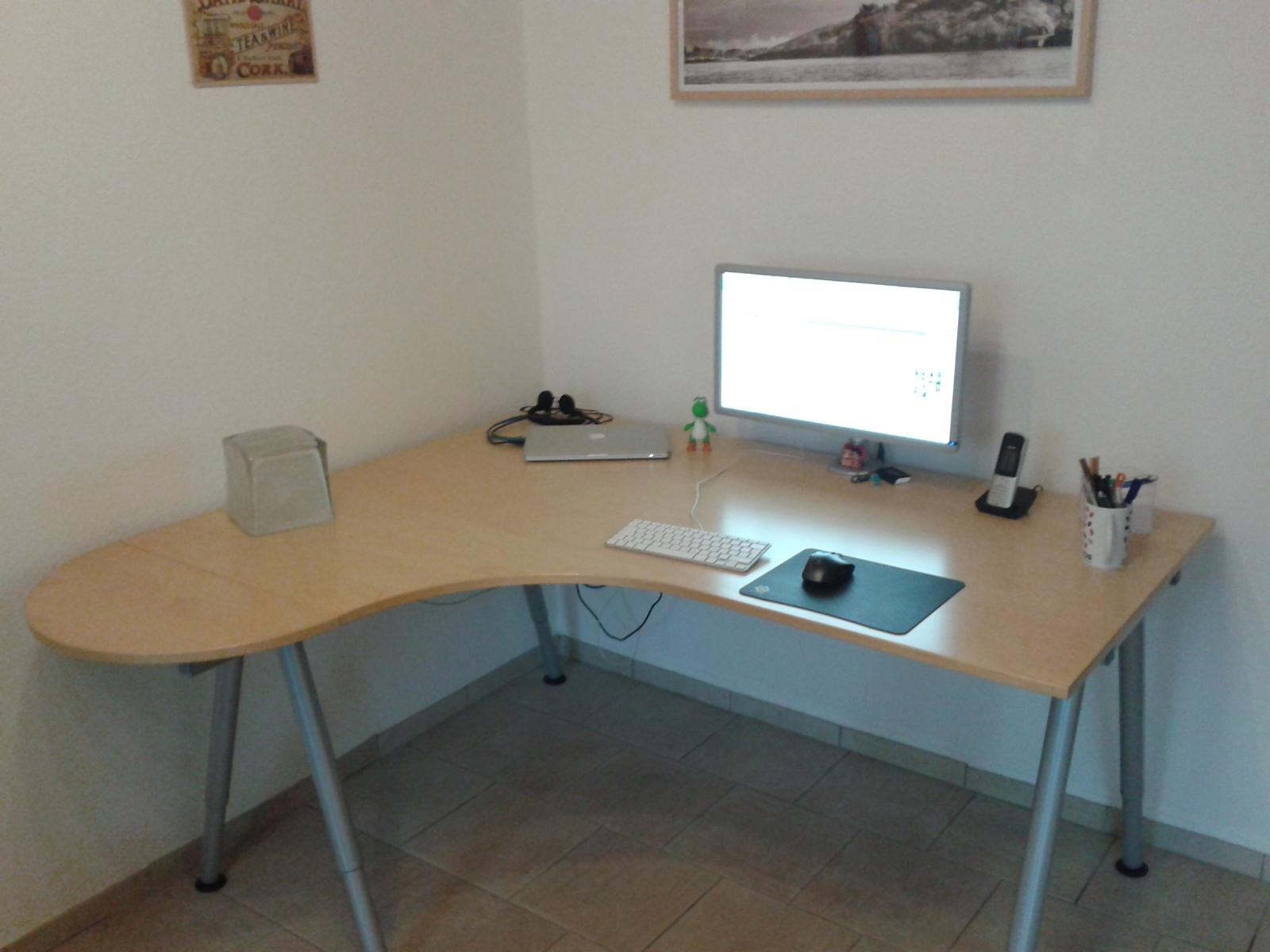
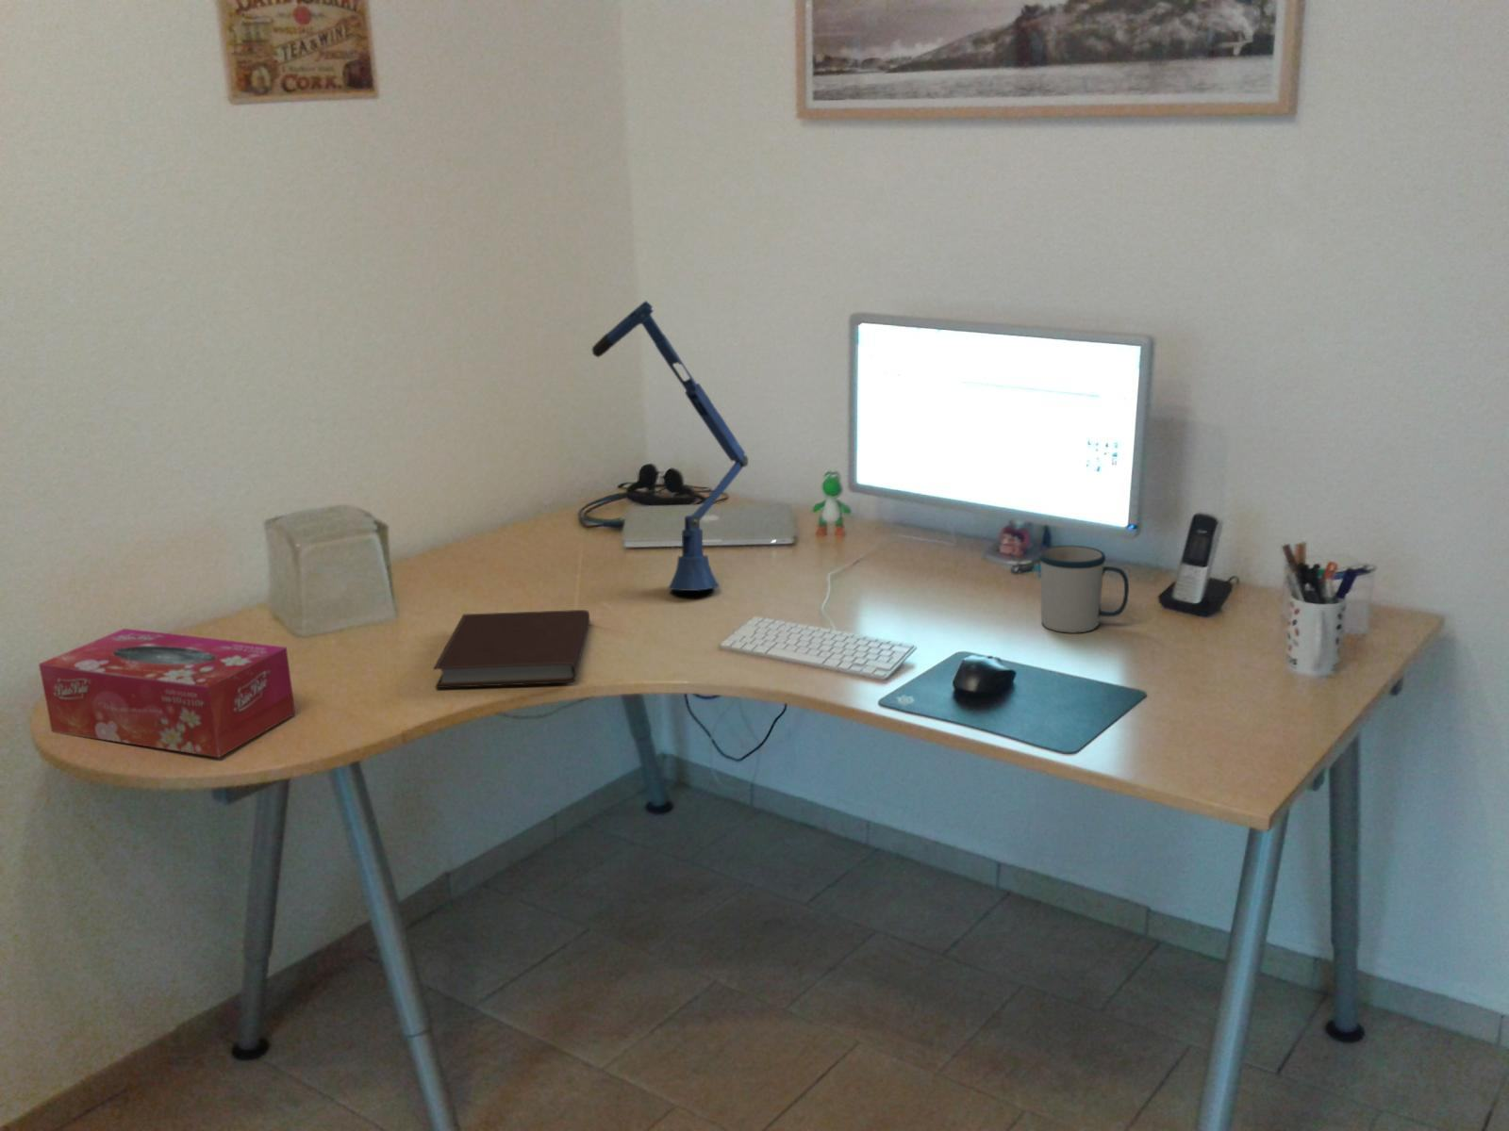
+ desk lamp [592,299,749,592]
+ notebook [433,608,592,689]
+ tissue box [38,627,296,759]
+ mug [1038,545,1130,634]
